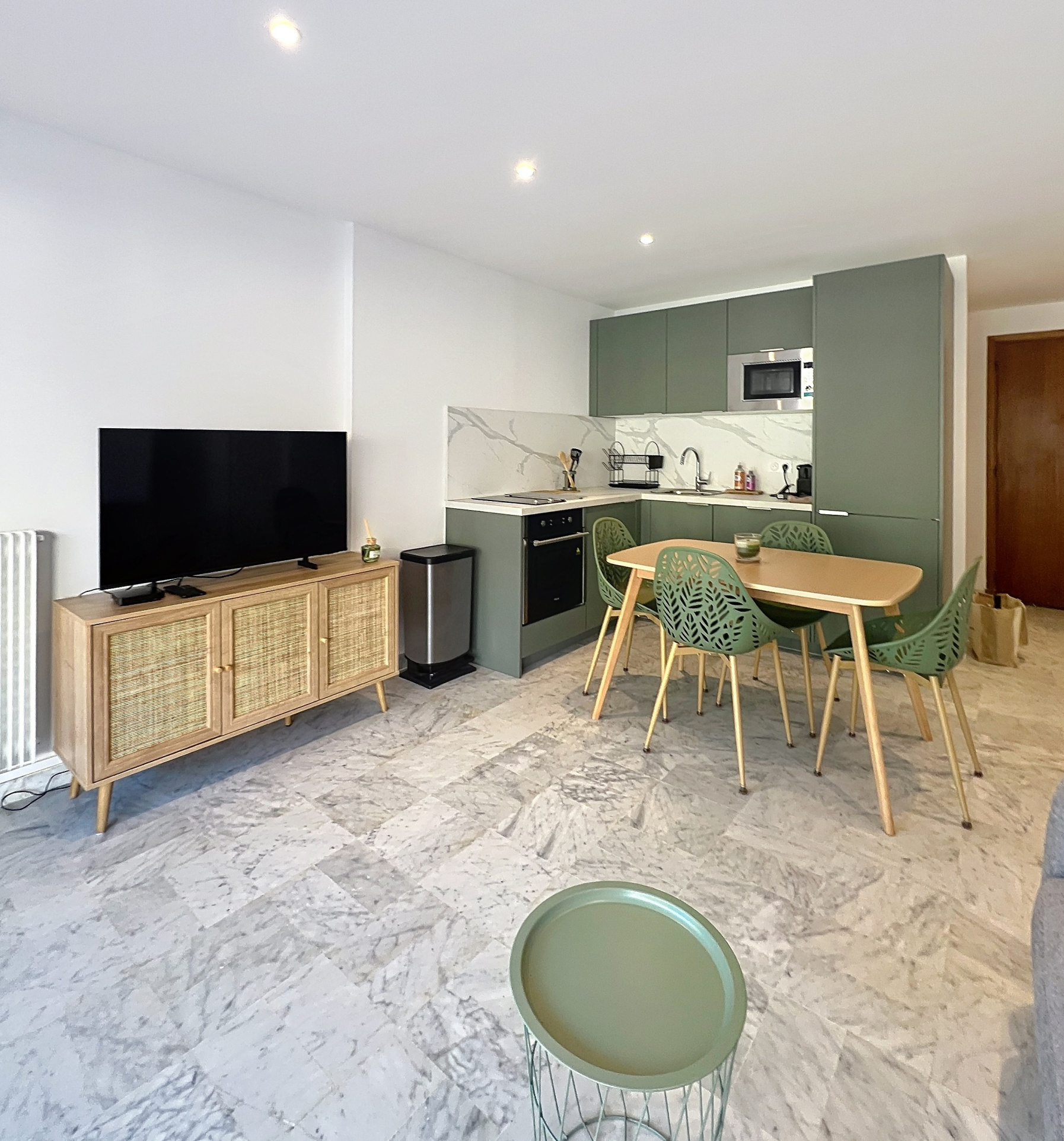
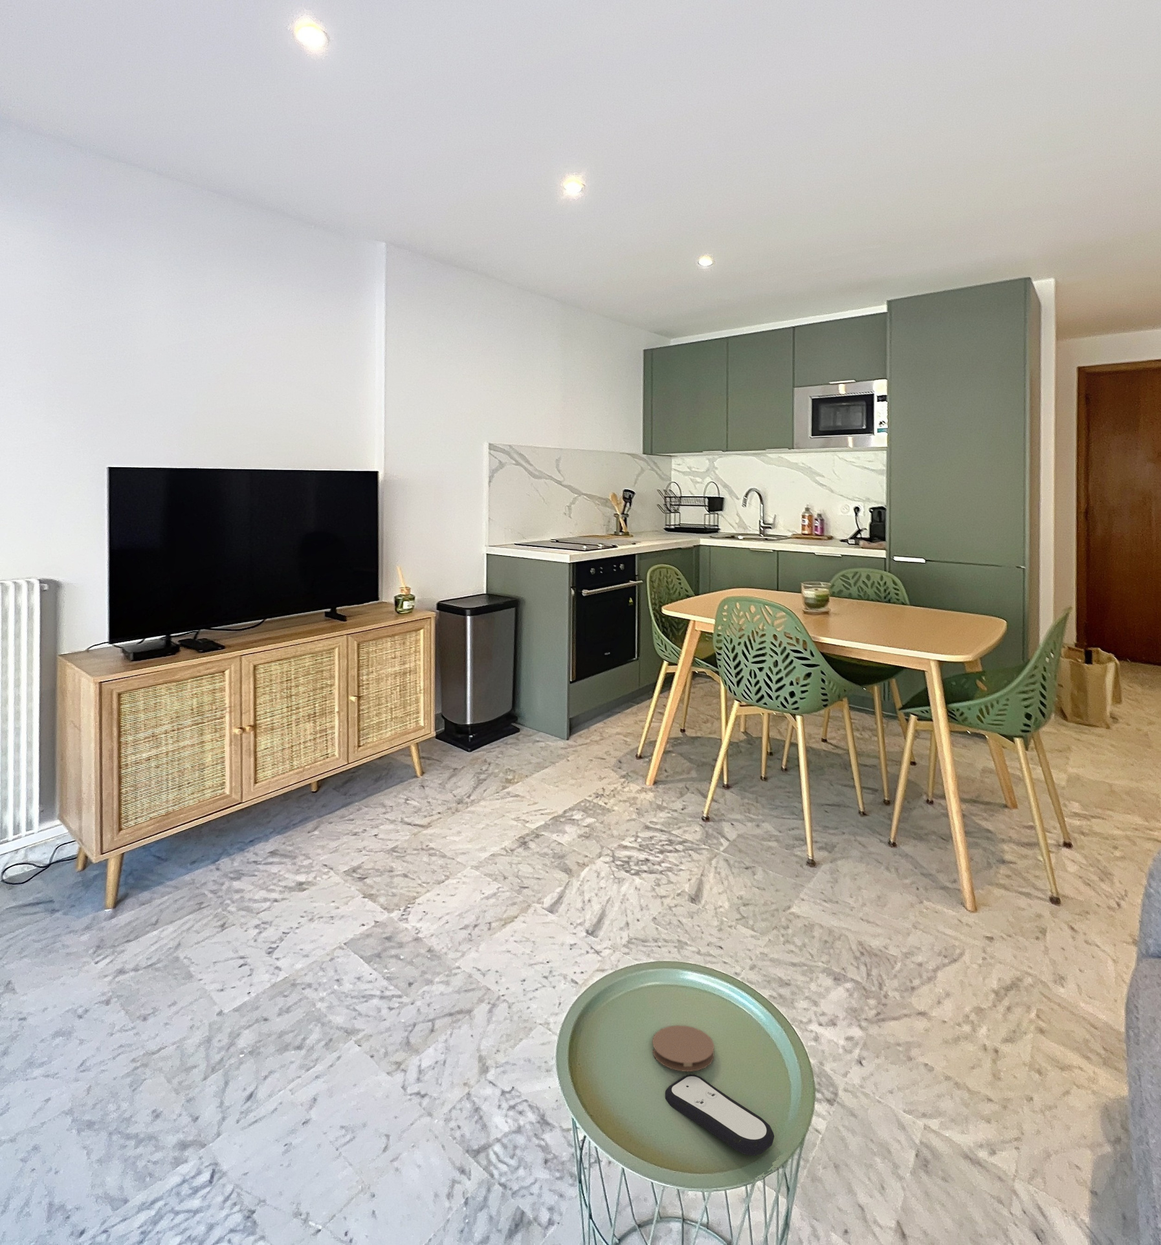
+ remote control [665,1074,775,1157]
+ coaster [651,1025,715,1073]
